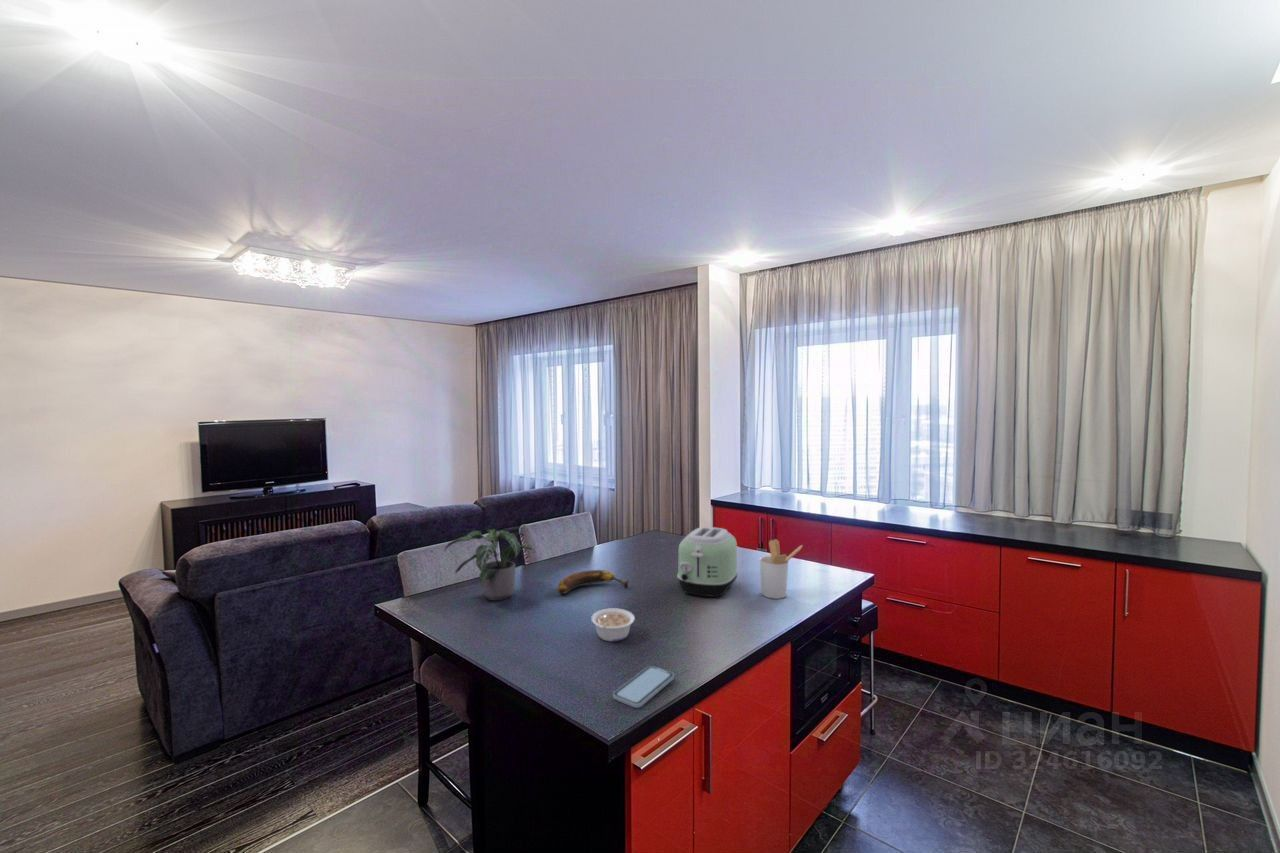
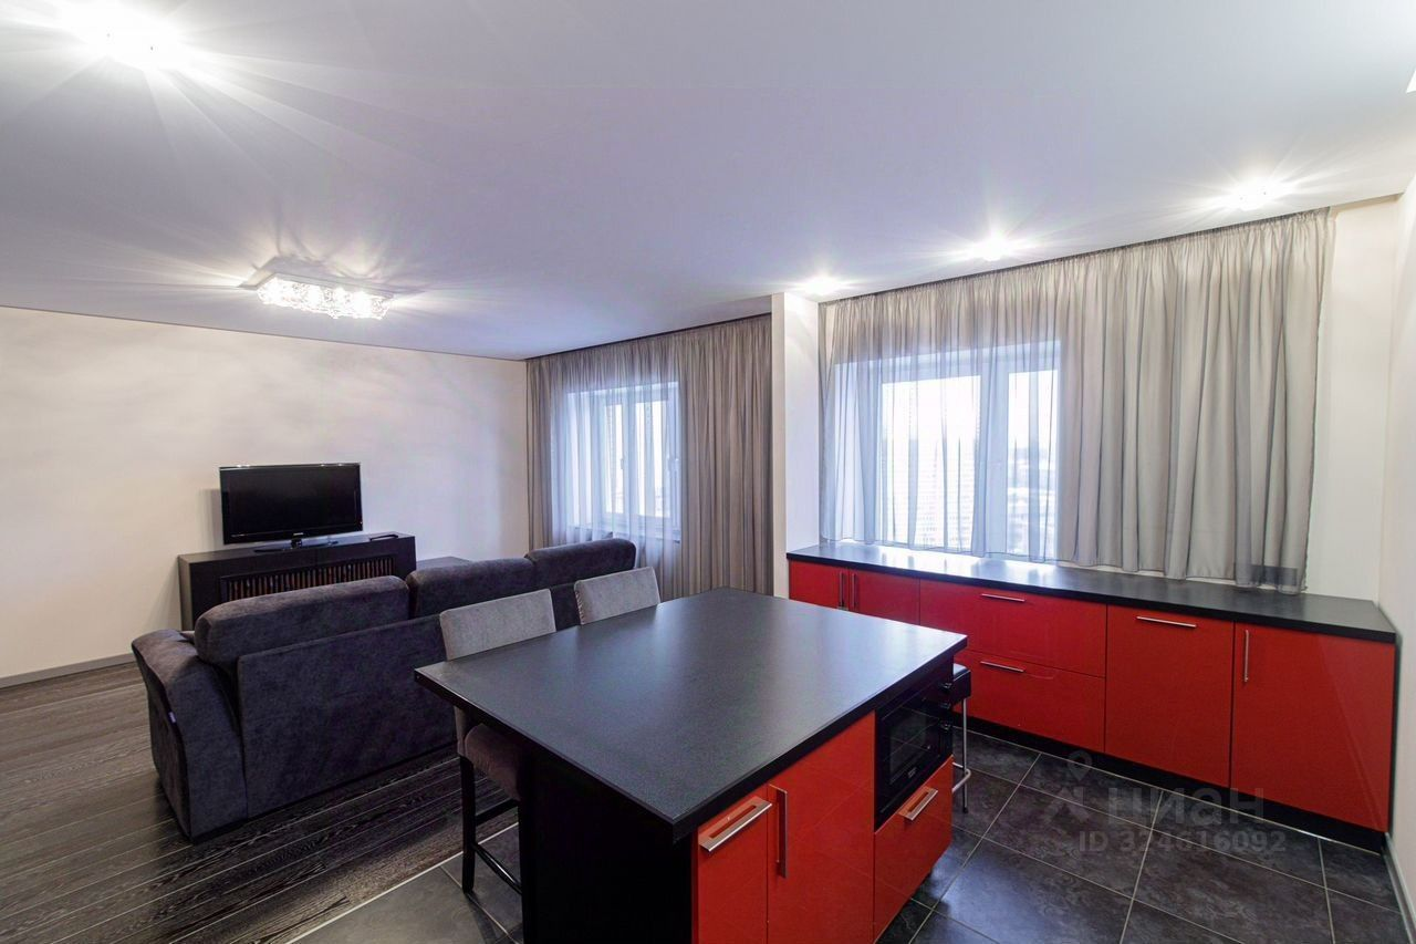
- legume [590,607,636,642]
- banana [557,569,629,595]
- utensil holder [758,538,803,600]
- potted plant [443,528,537,601]
- smartphone [612,665,675,709]
- toaster [676,526,739,598]
